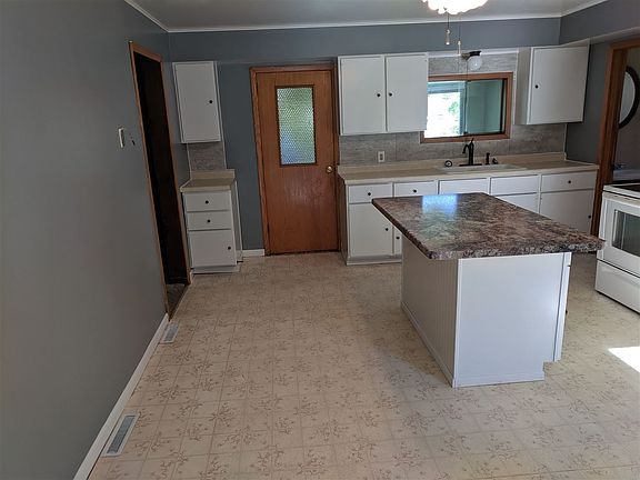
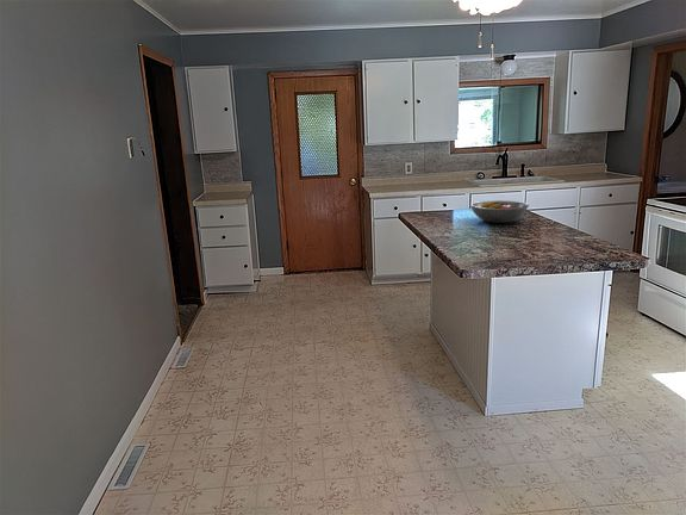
+ fruit bowl [469,199,530,224]
